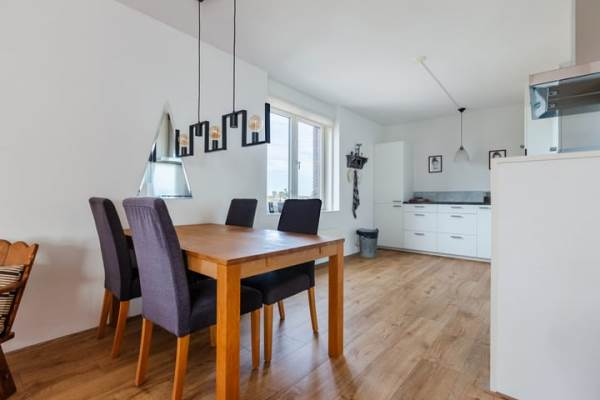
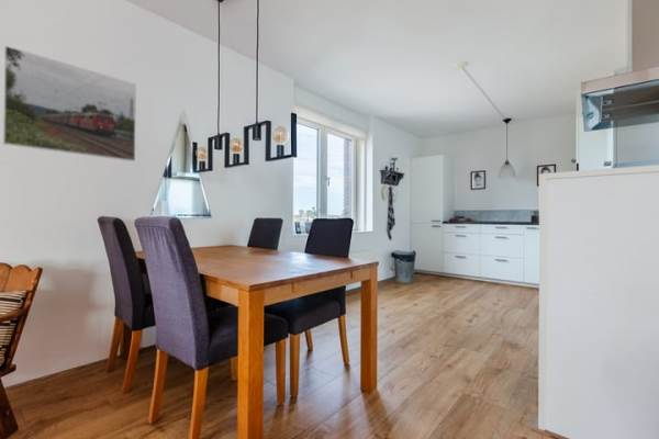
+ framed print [2,45,137,162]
